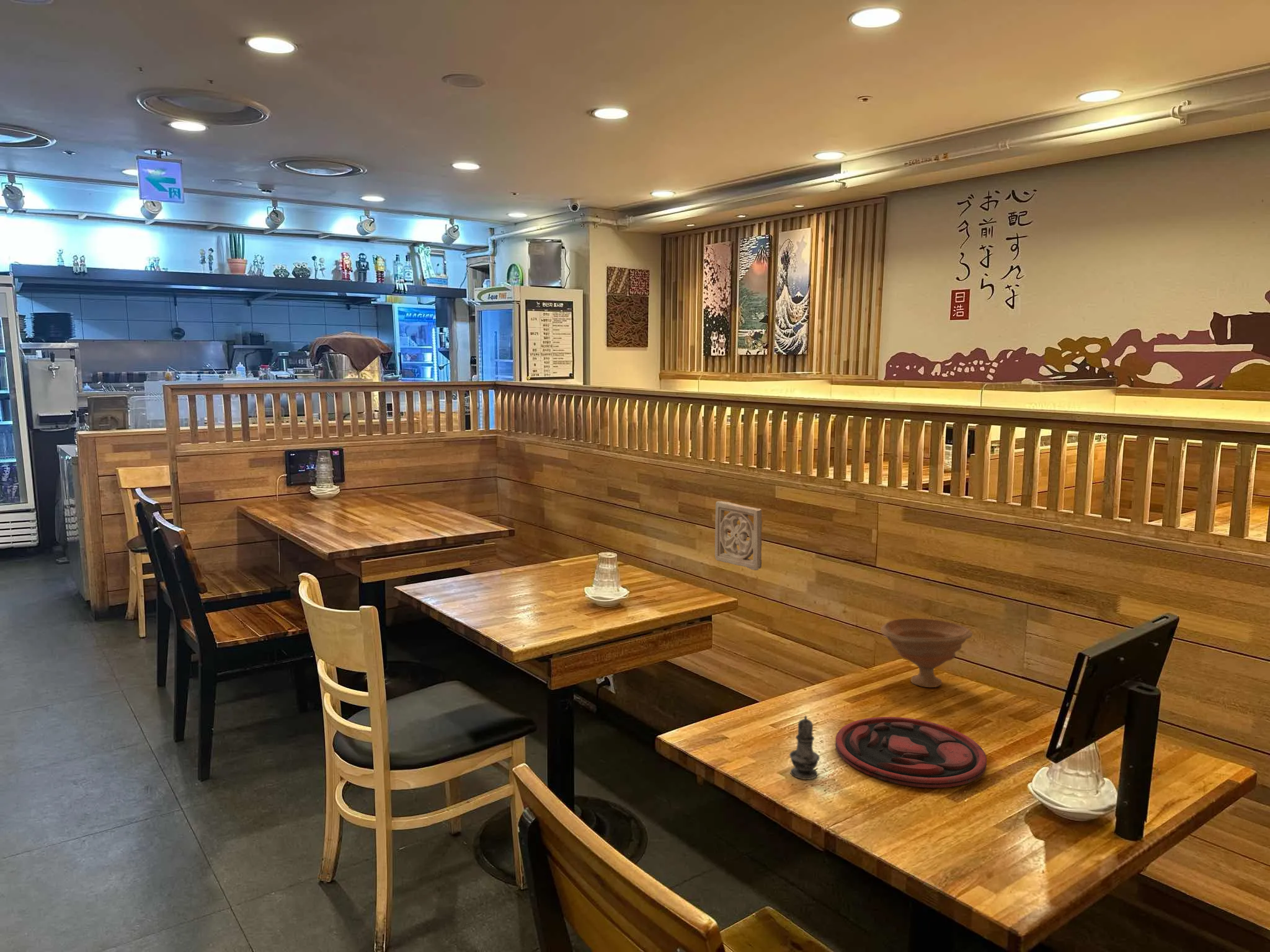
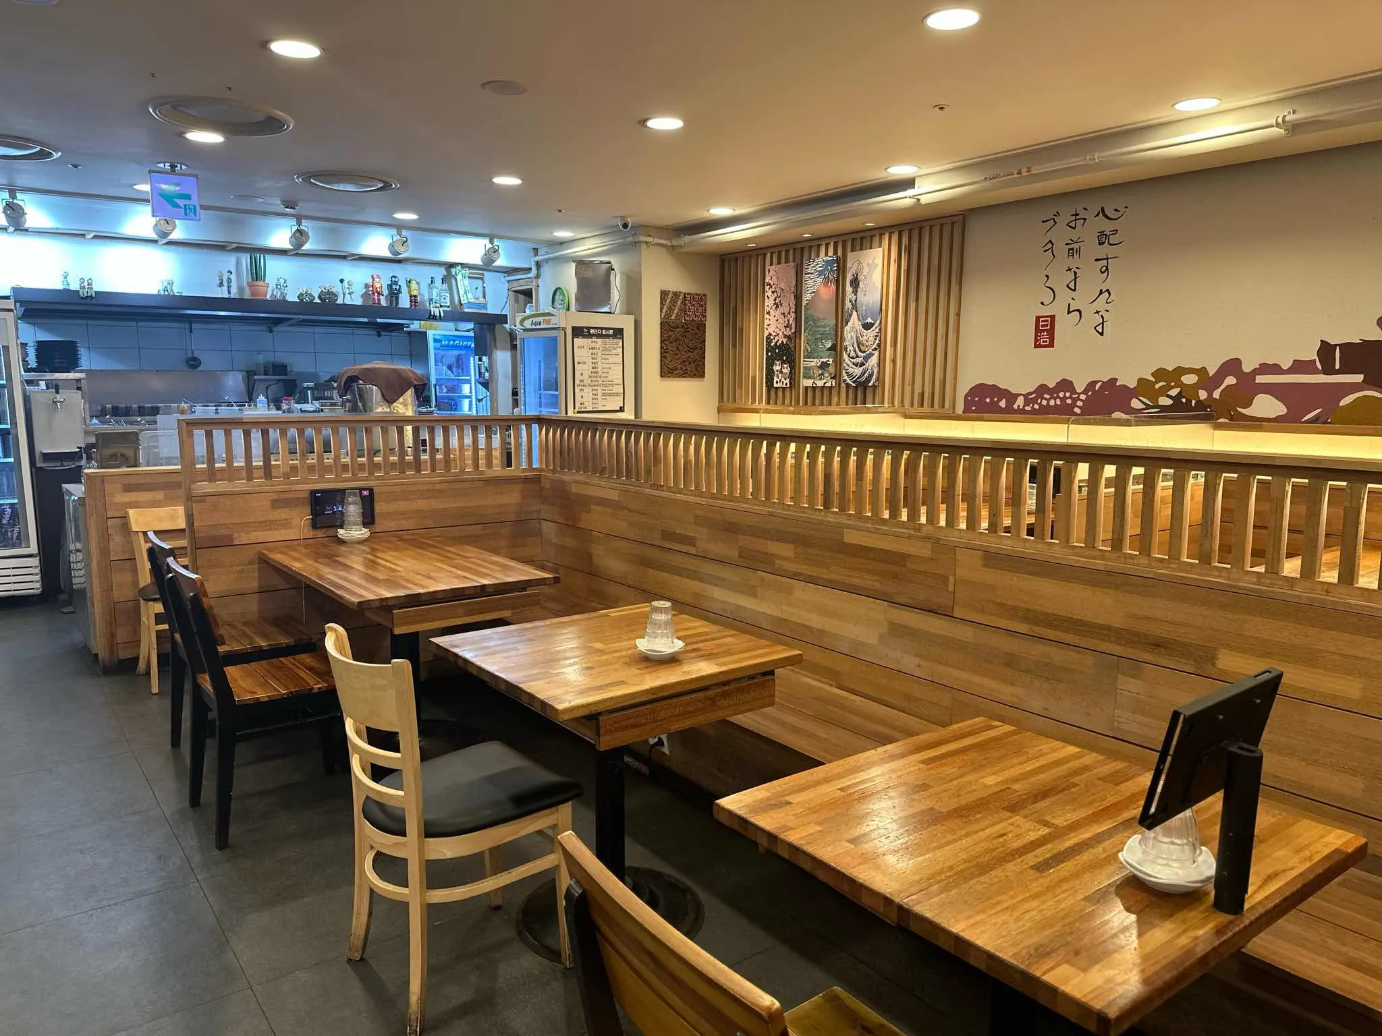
- bowl [880,617,973,688]
- salt shaker [789,715,820,780]
- wall ornament [714,500,763,571]
- plate [835,716,987,788]
